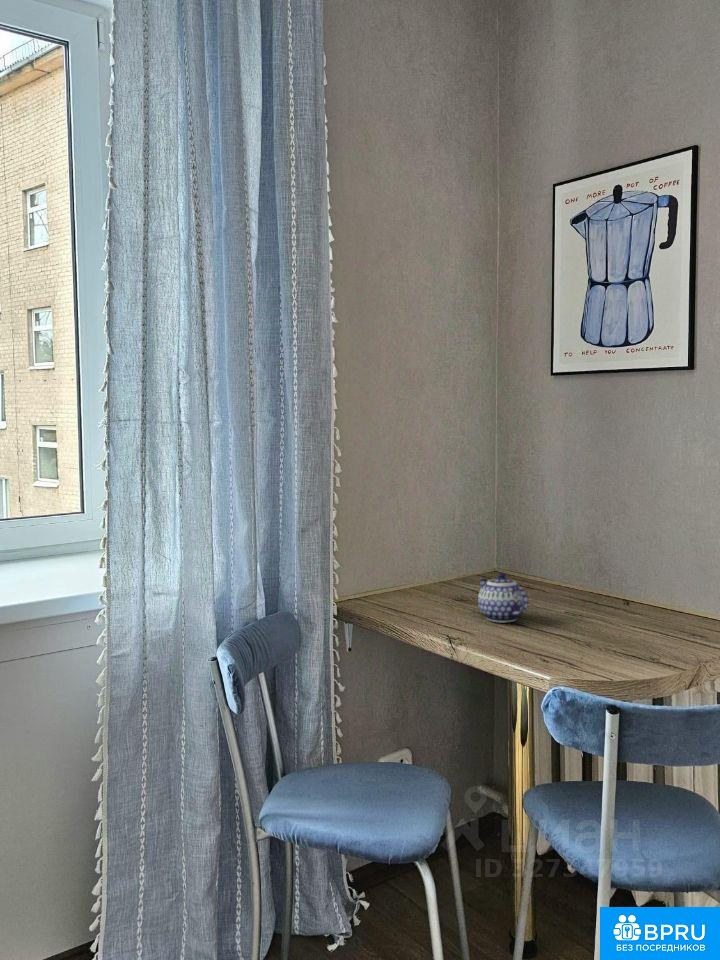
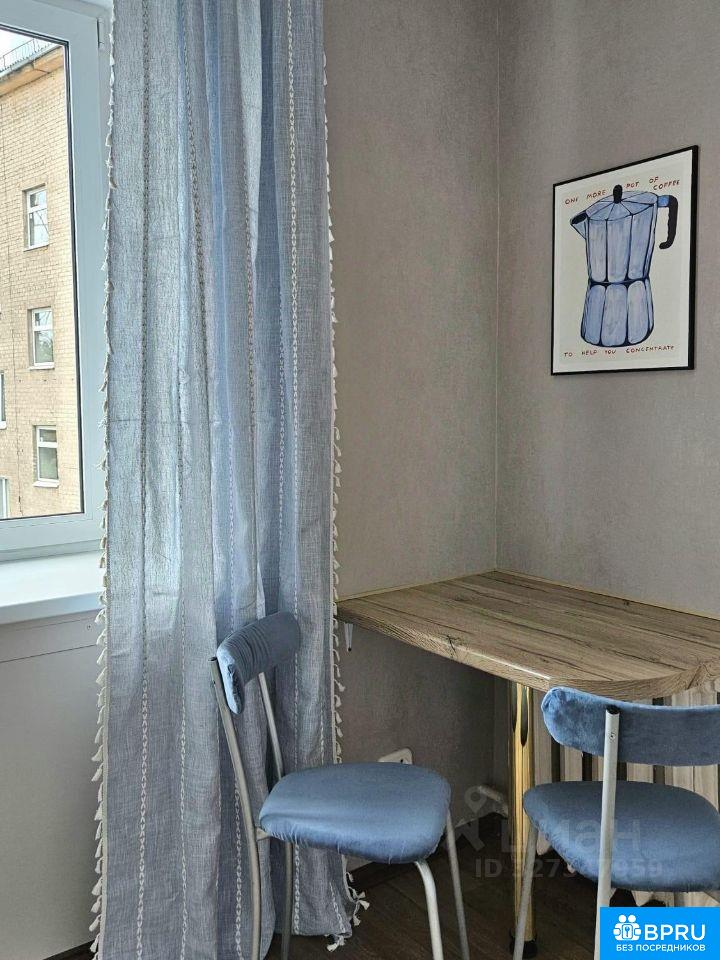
- teapot [477,572,528,624]
